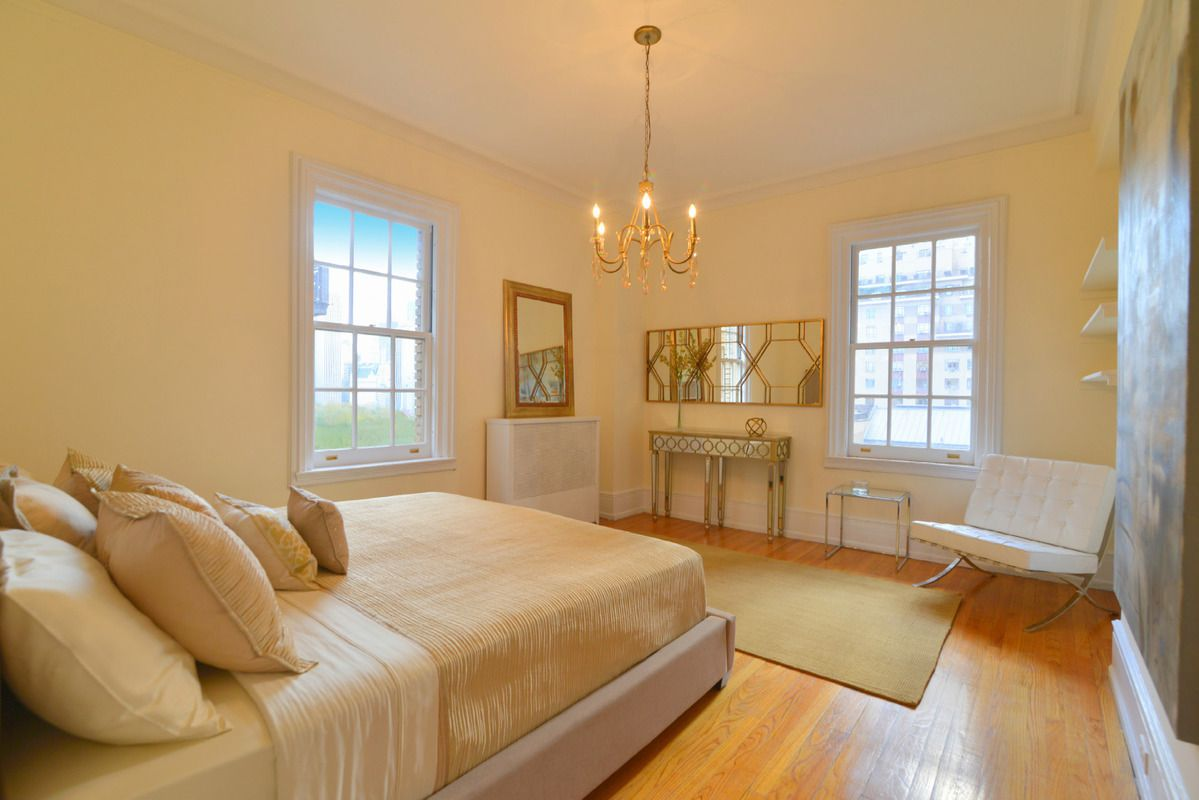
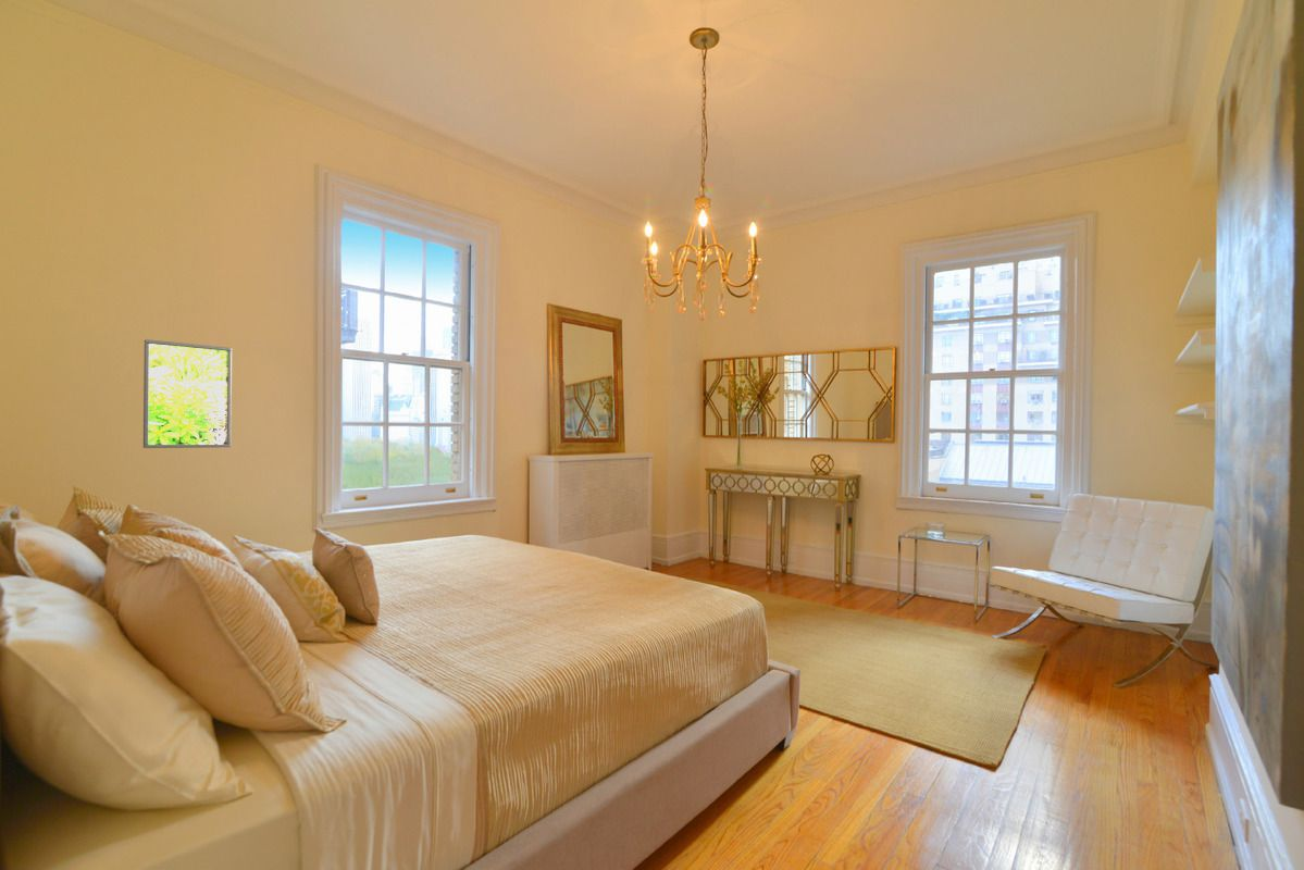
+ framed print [142,338,233,449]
